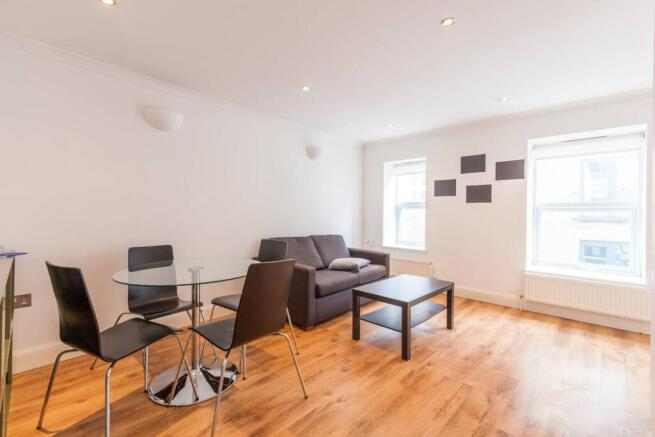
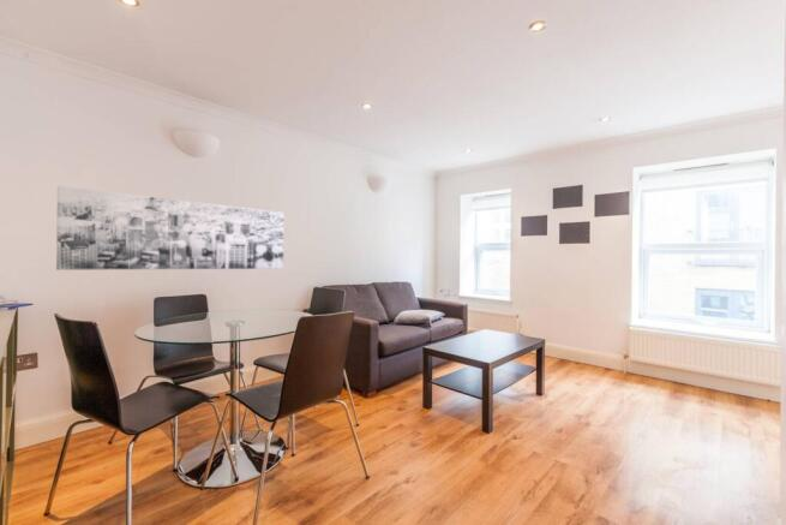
+ wall art [55,185,286,272]
